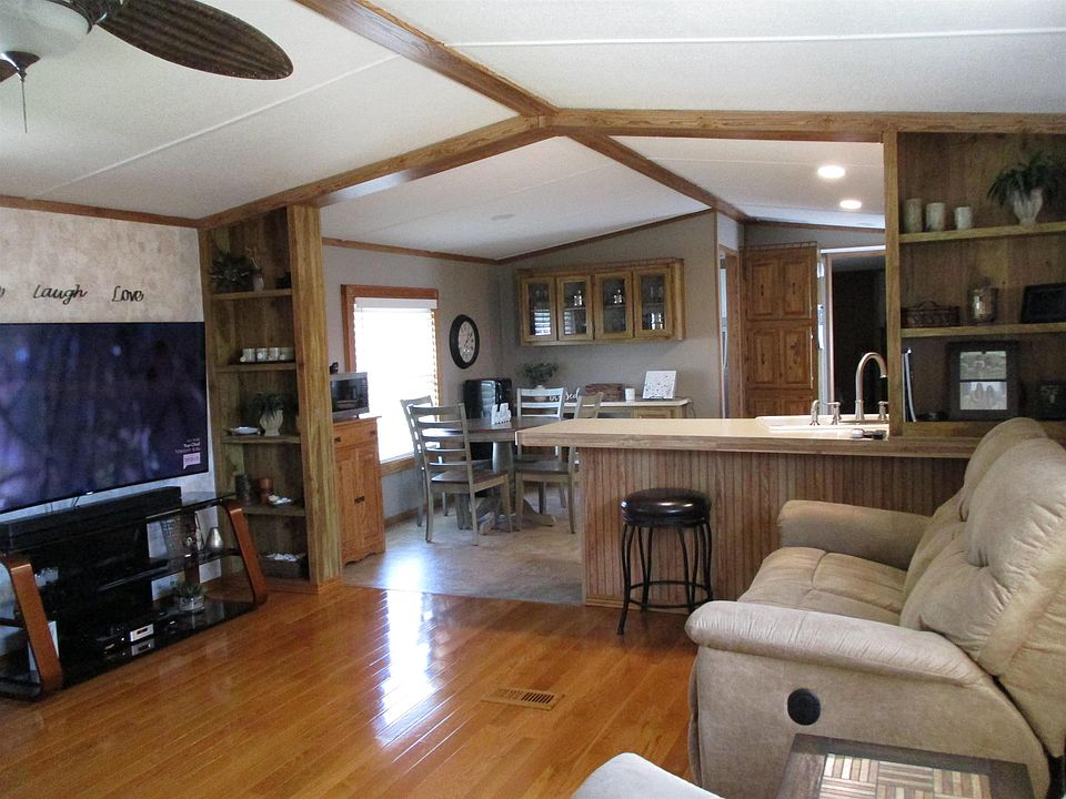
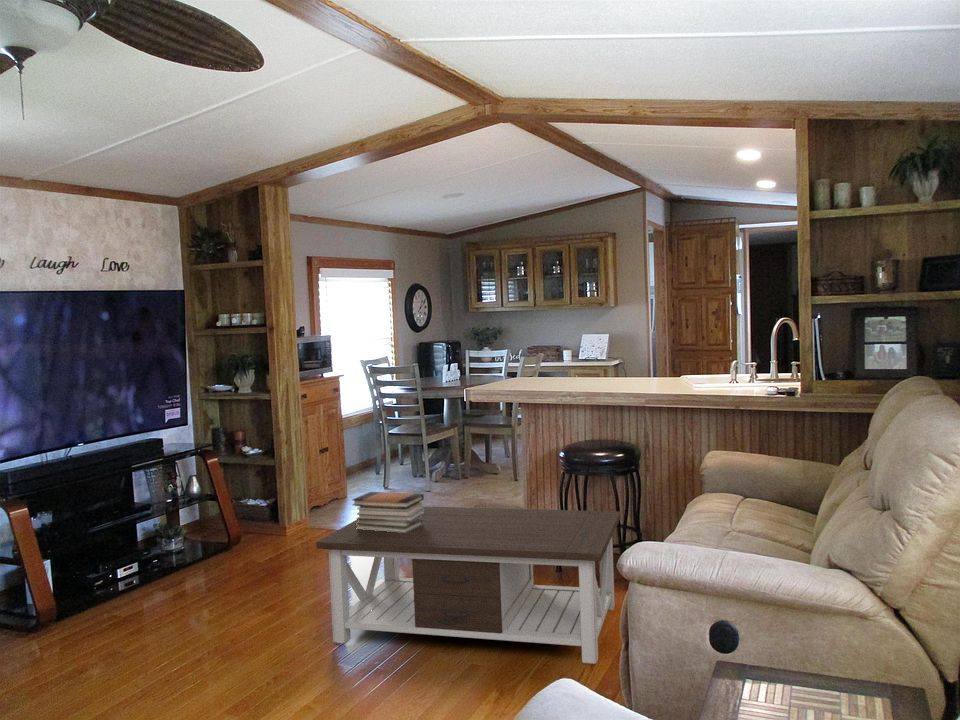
+ coffee table [315,505,622,665]
+ book stack [351,491,425,533]
